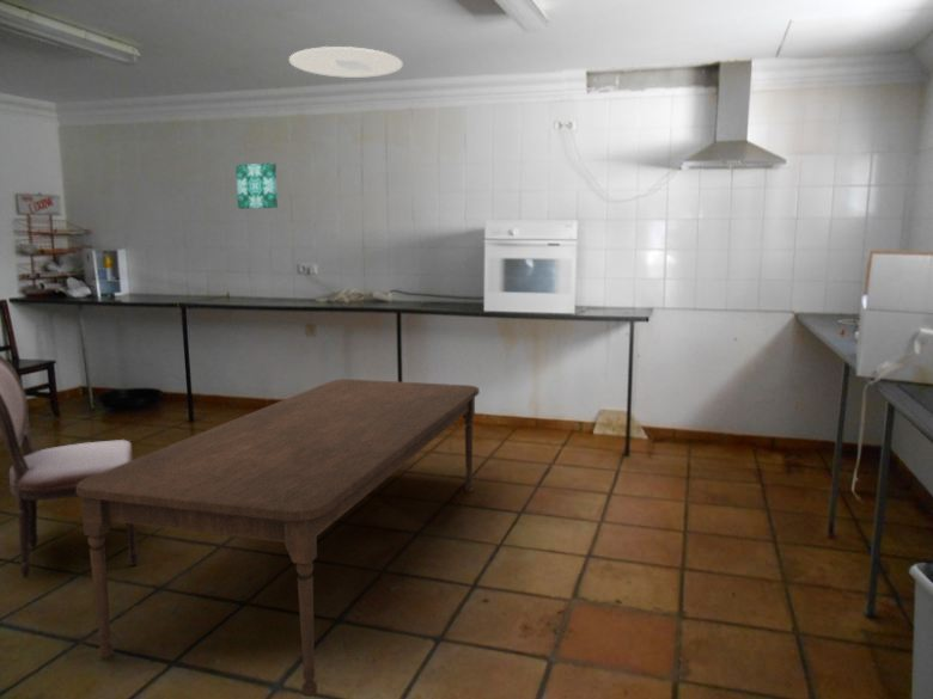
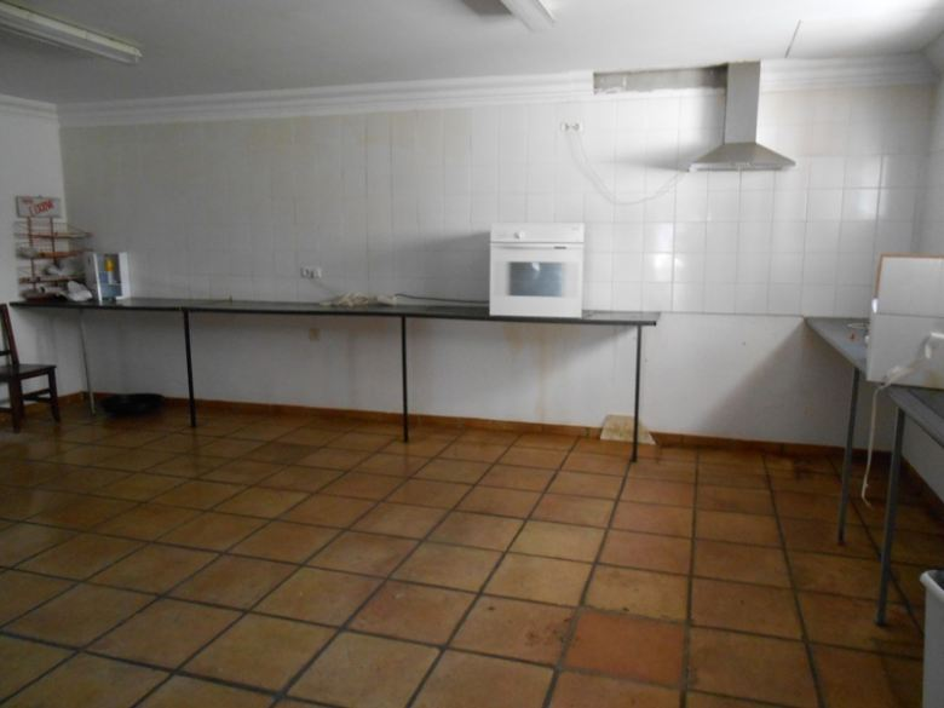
- dining chair [0,354,139,578]
- ceiling light [288,45,404,79]
- dining table [77,378,480,698]
- wall art [234,163,279,210]
